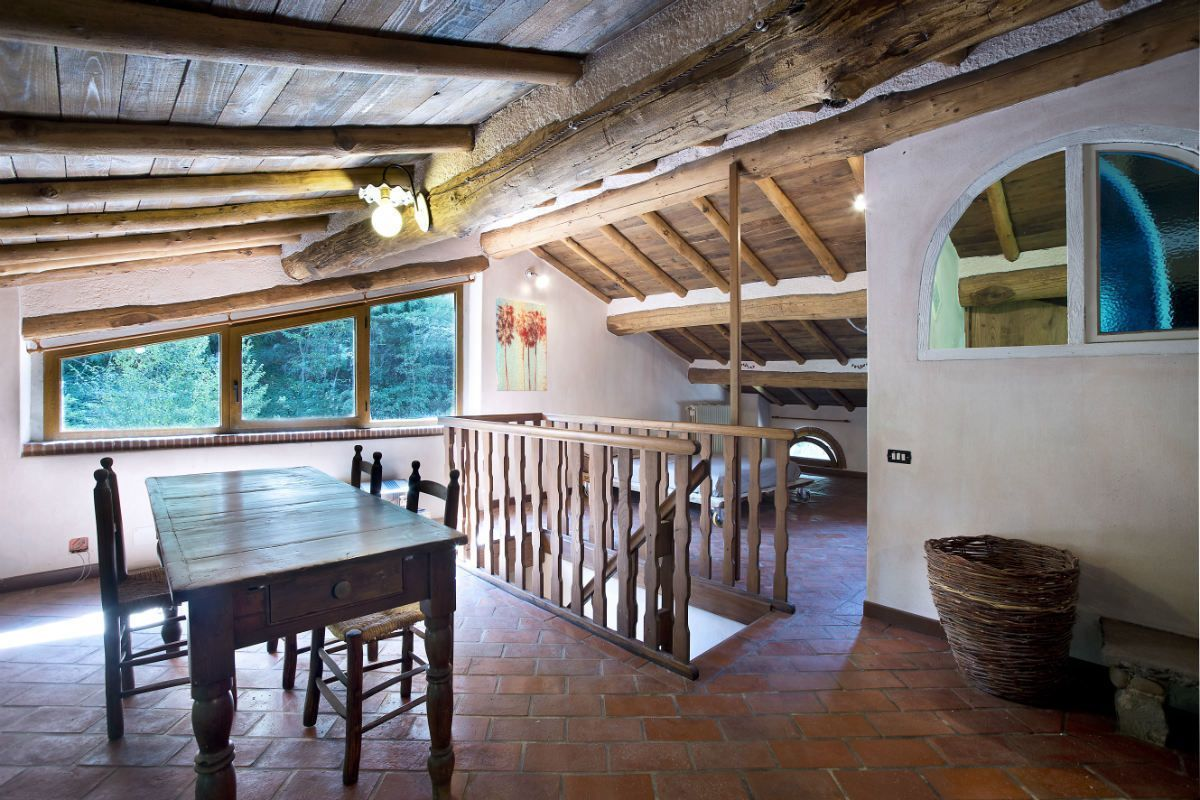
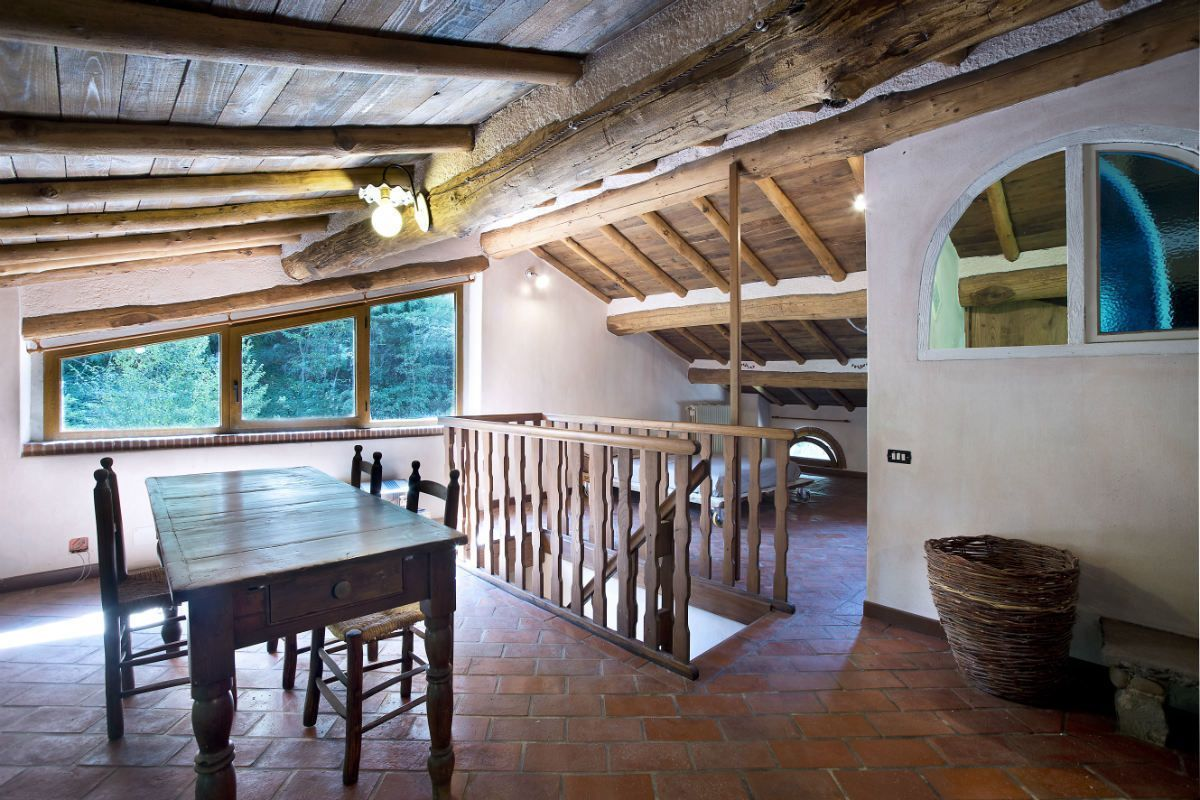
- wall art [495,297,548,392]
